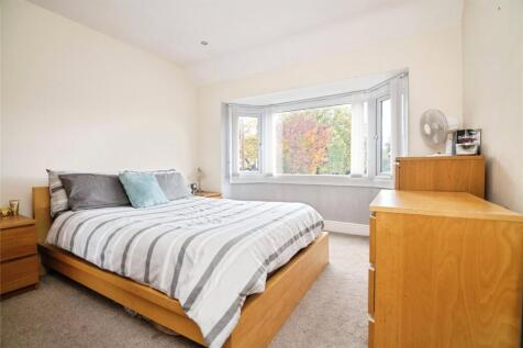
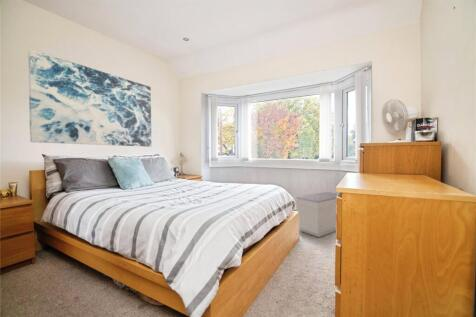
+ wall art [27,48,152,148]
+ bench [294,191,338,238]
